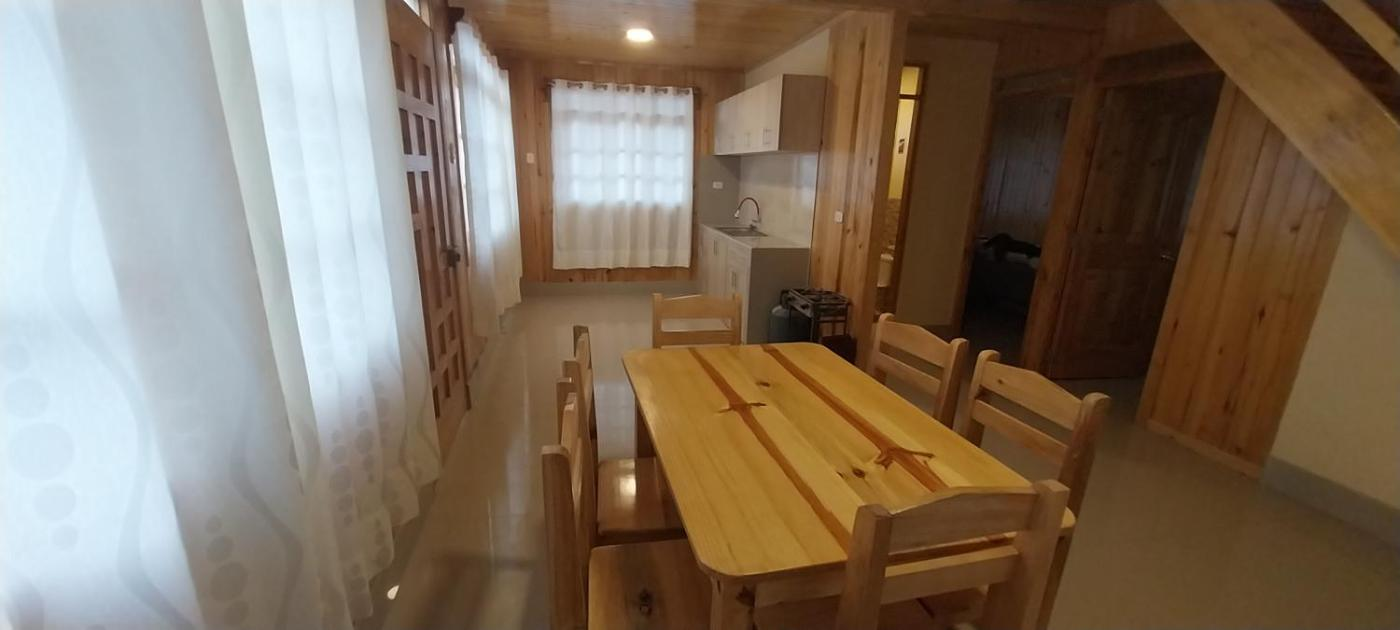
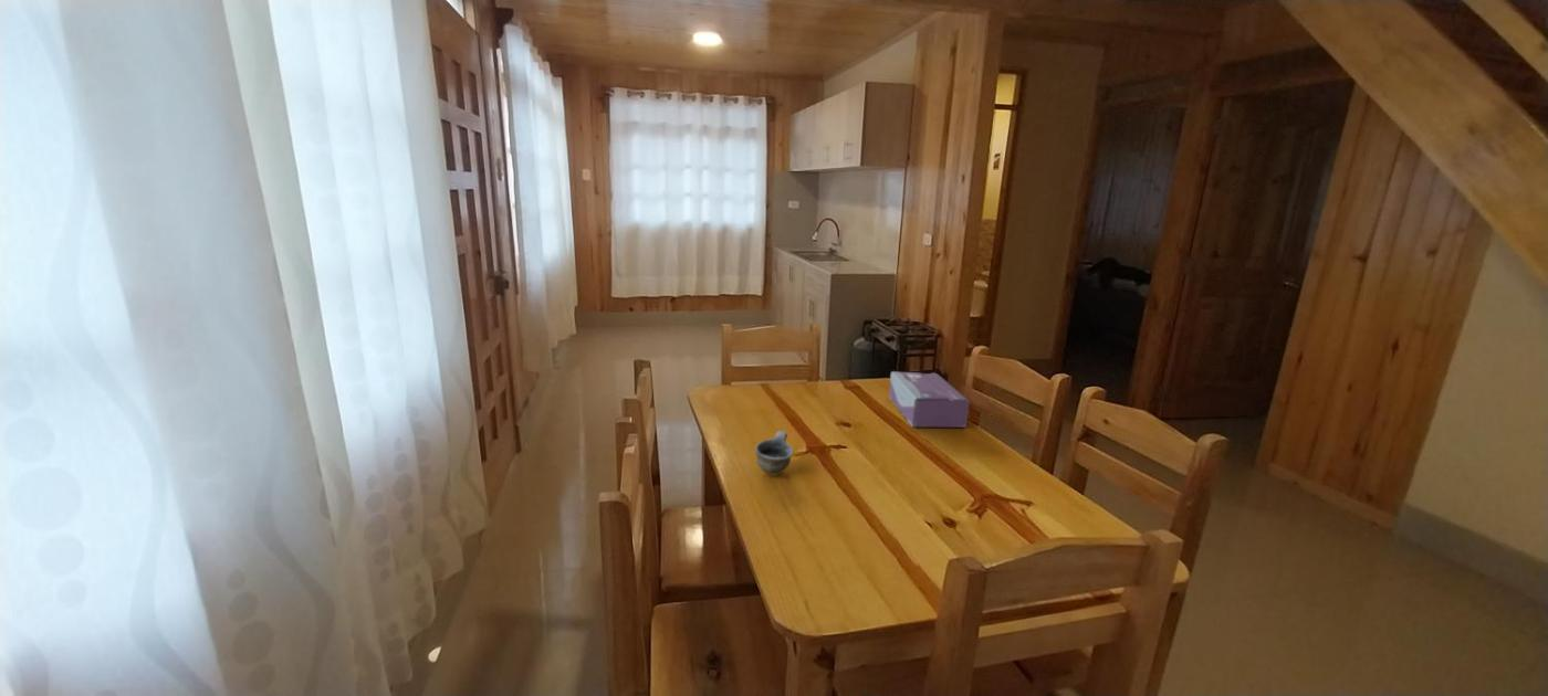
+ cup [754,430,794,477]
+ tissue box [888,370,970,429]
